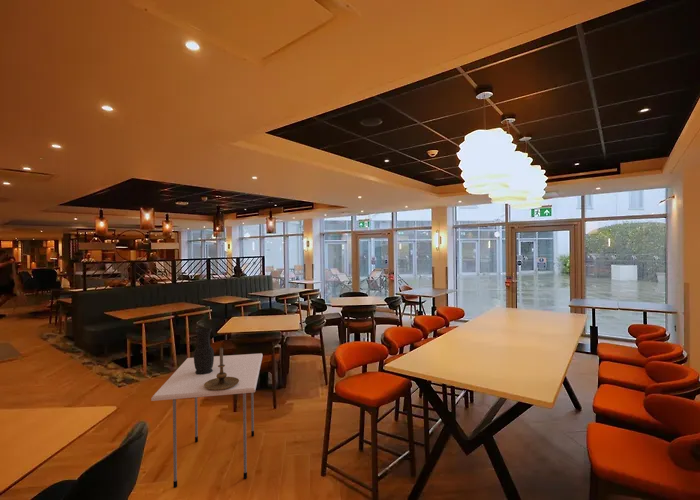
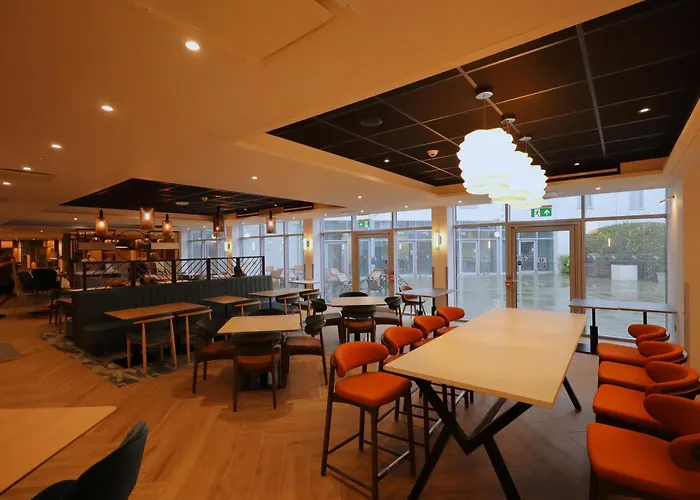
- dining table [150,352,264,489]
- vase [193,327,215,375]
- candle holder [204,347,239,390]
